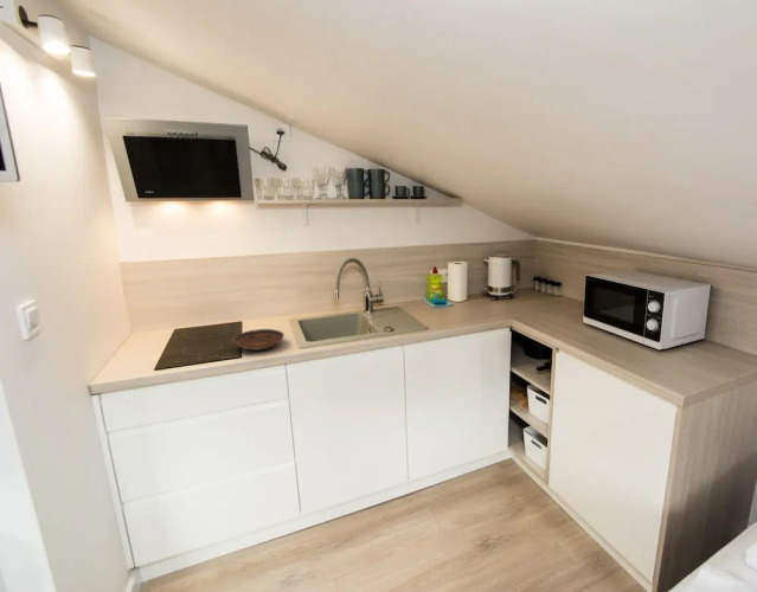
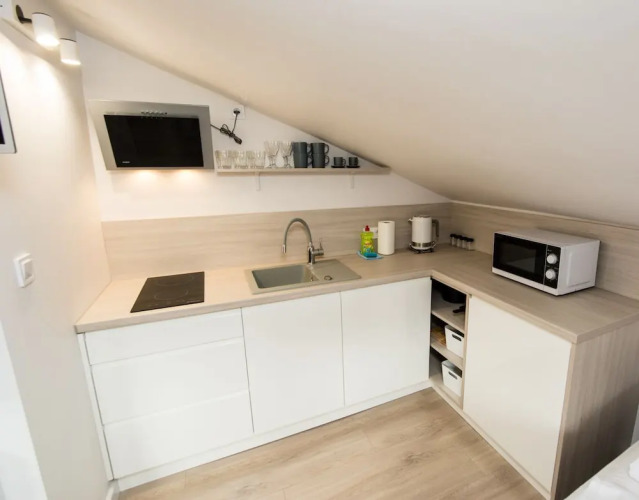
- bowl [232,328,286,352]
